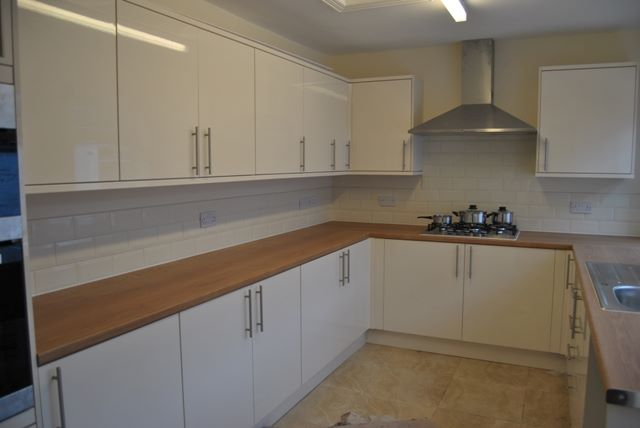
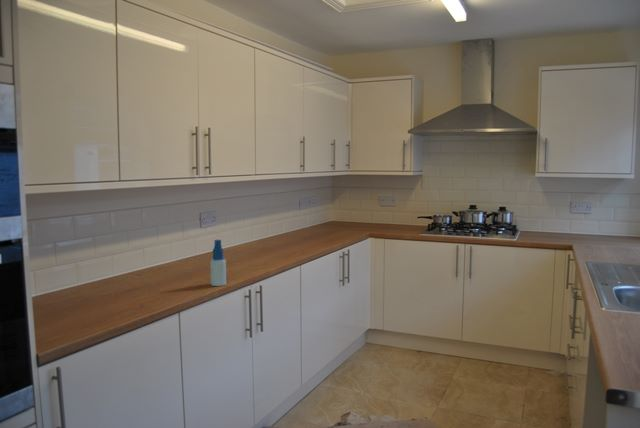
+ spray bottle [209,239,227,287]
